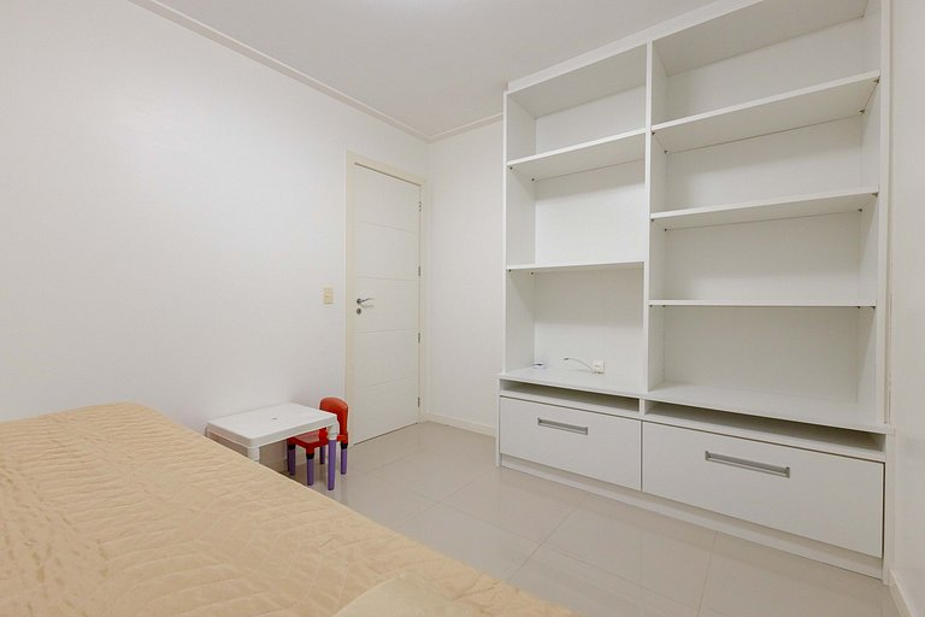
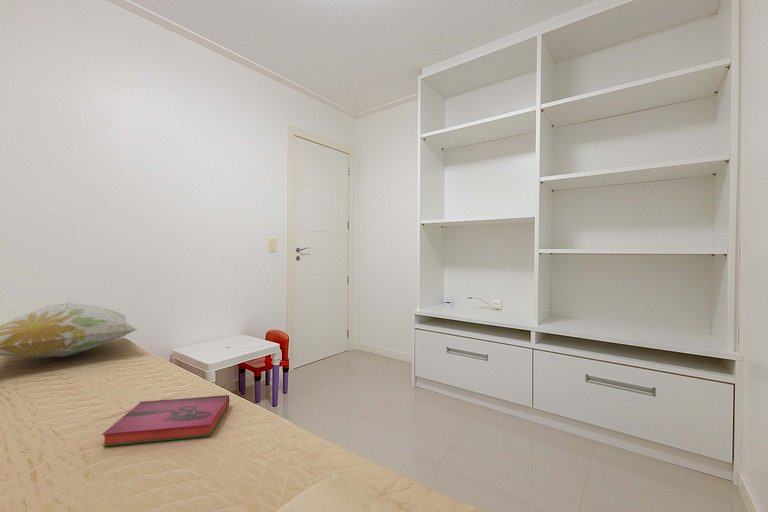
+ decorative pillow [0,302,139,358]
+ hardback book [101,394,230,447]
